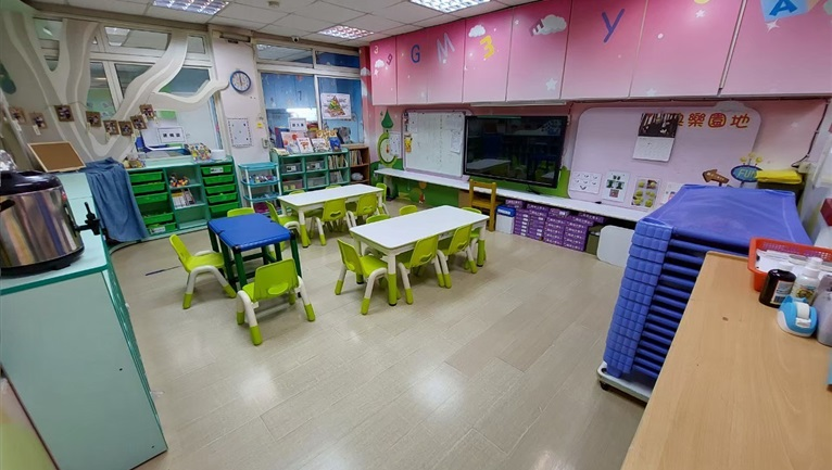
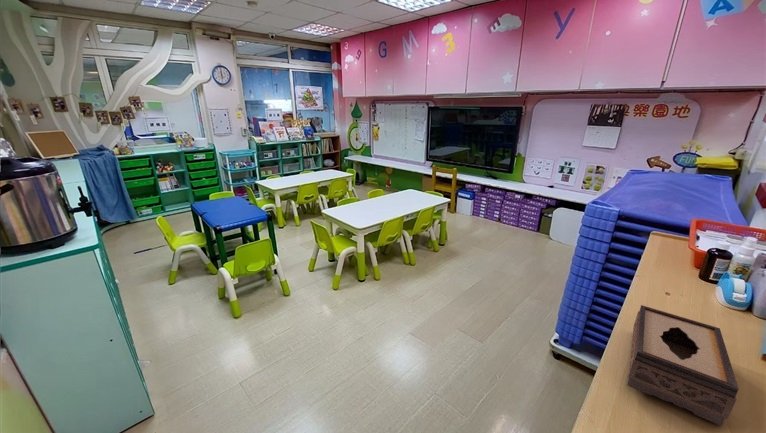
+ tissue box [626,304,740,427]
